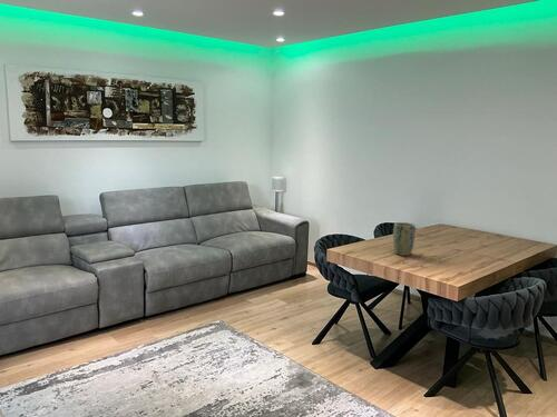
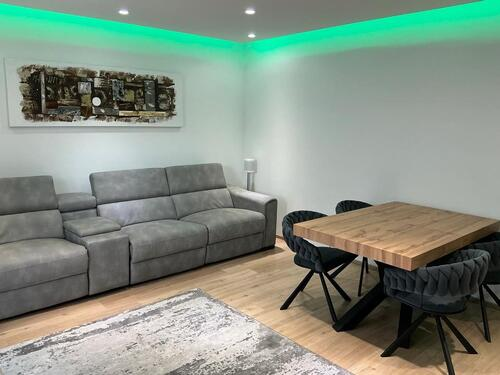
- plant pot [392,221,417,257]
